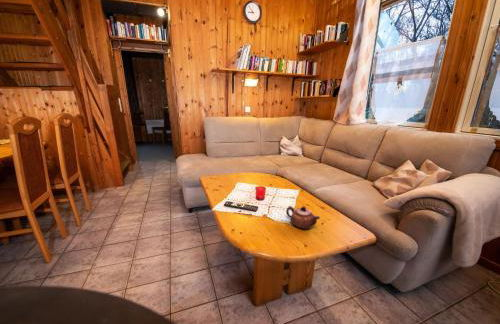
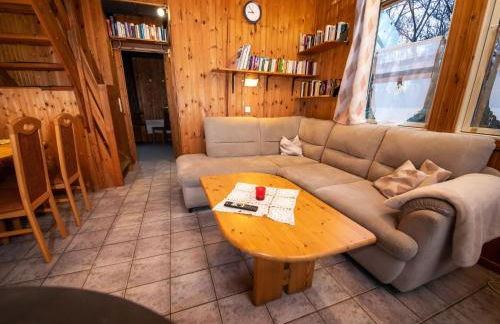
- teapot [285,205,321,230]
